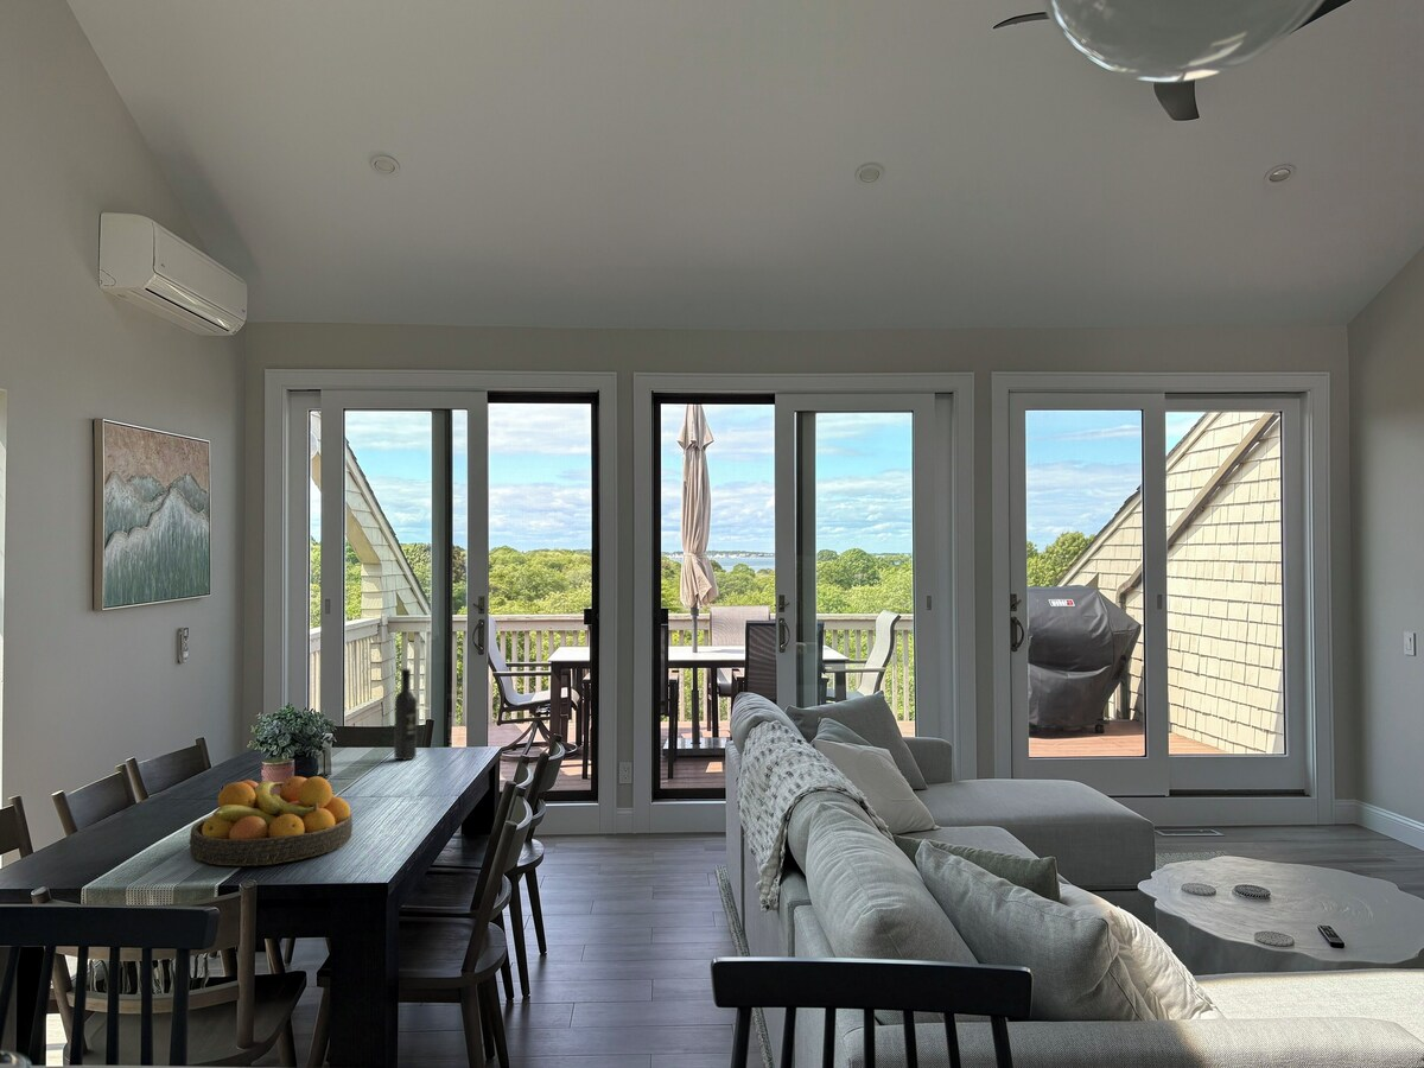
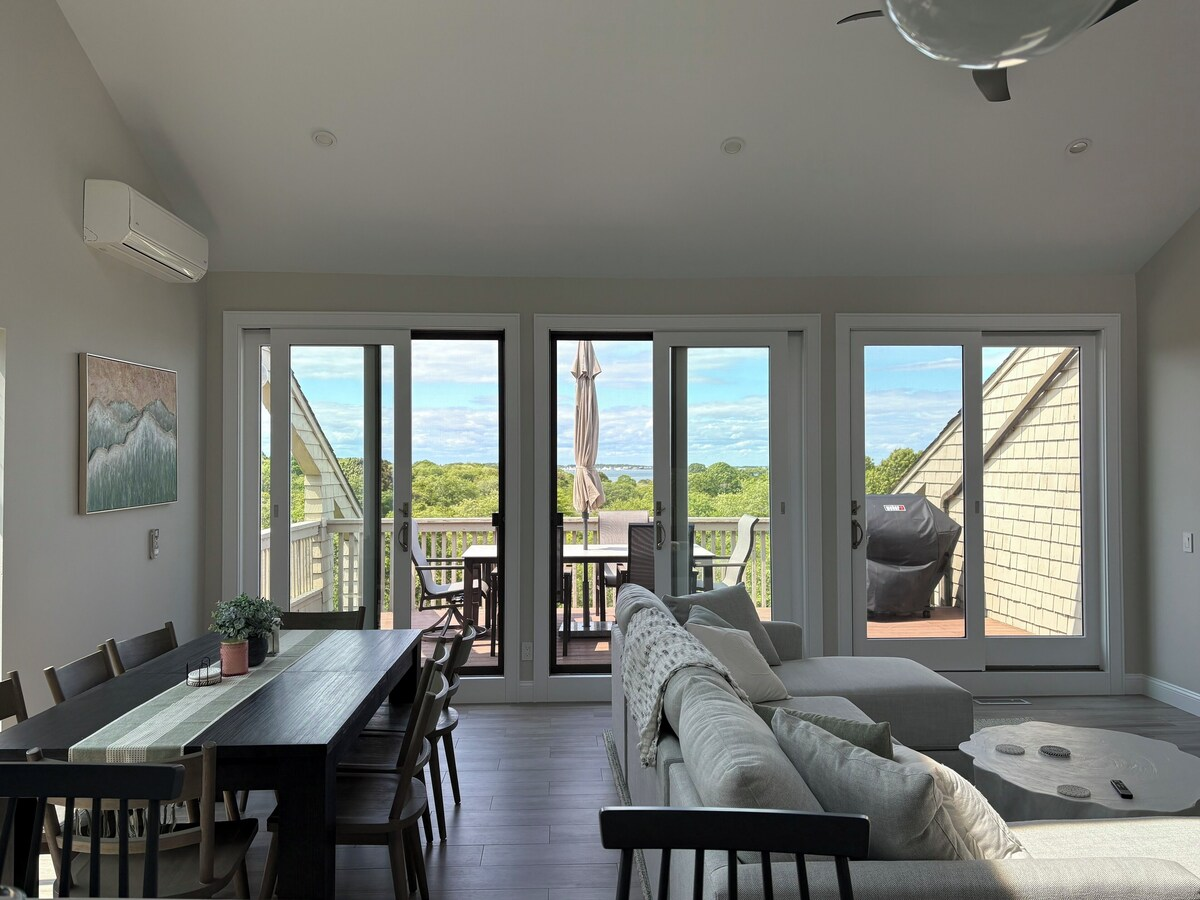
- wine bottle [393,668,418,762]
- fruit bowl [189,775,354,867]
